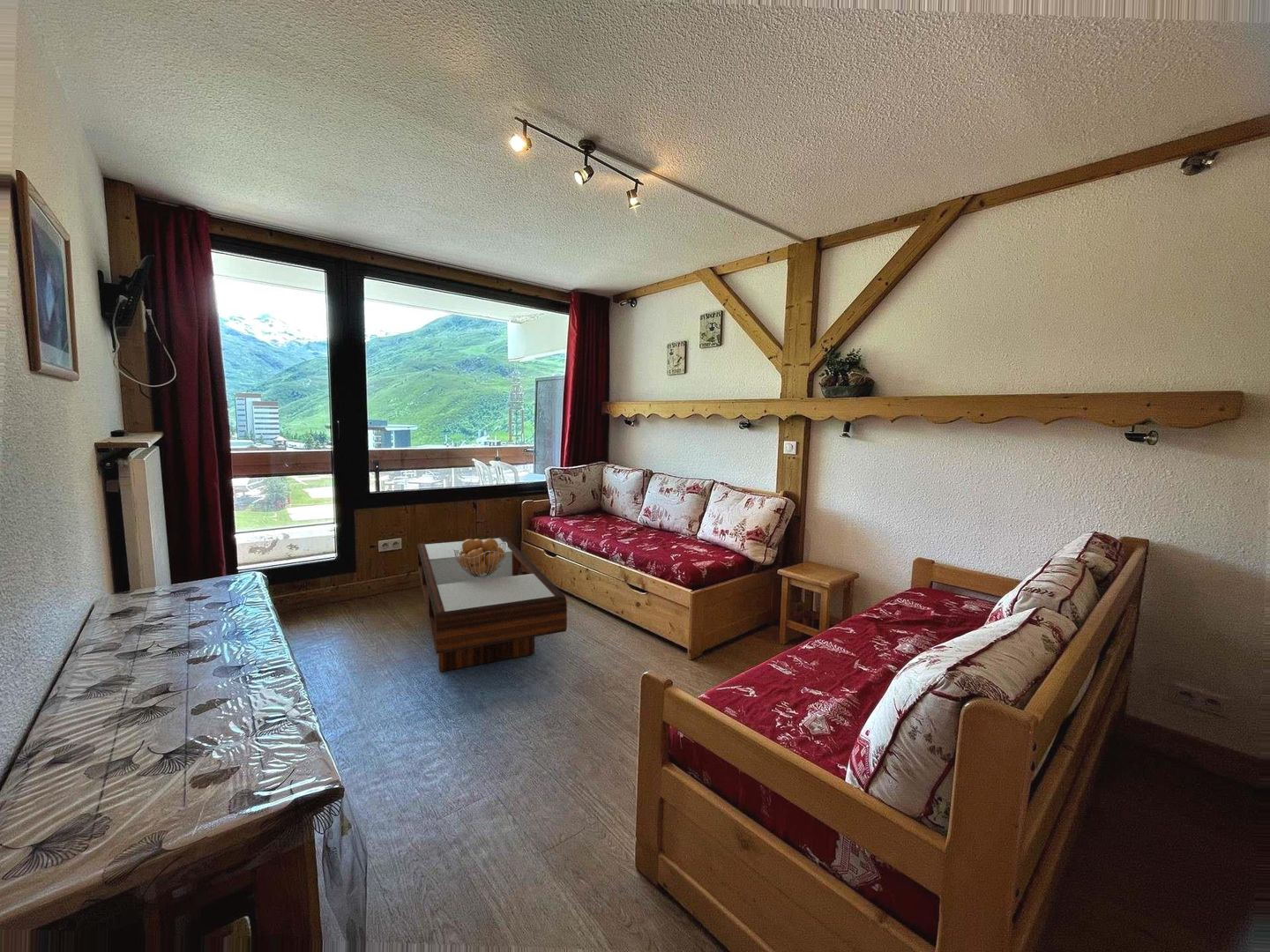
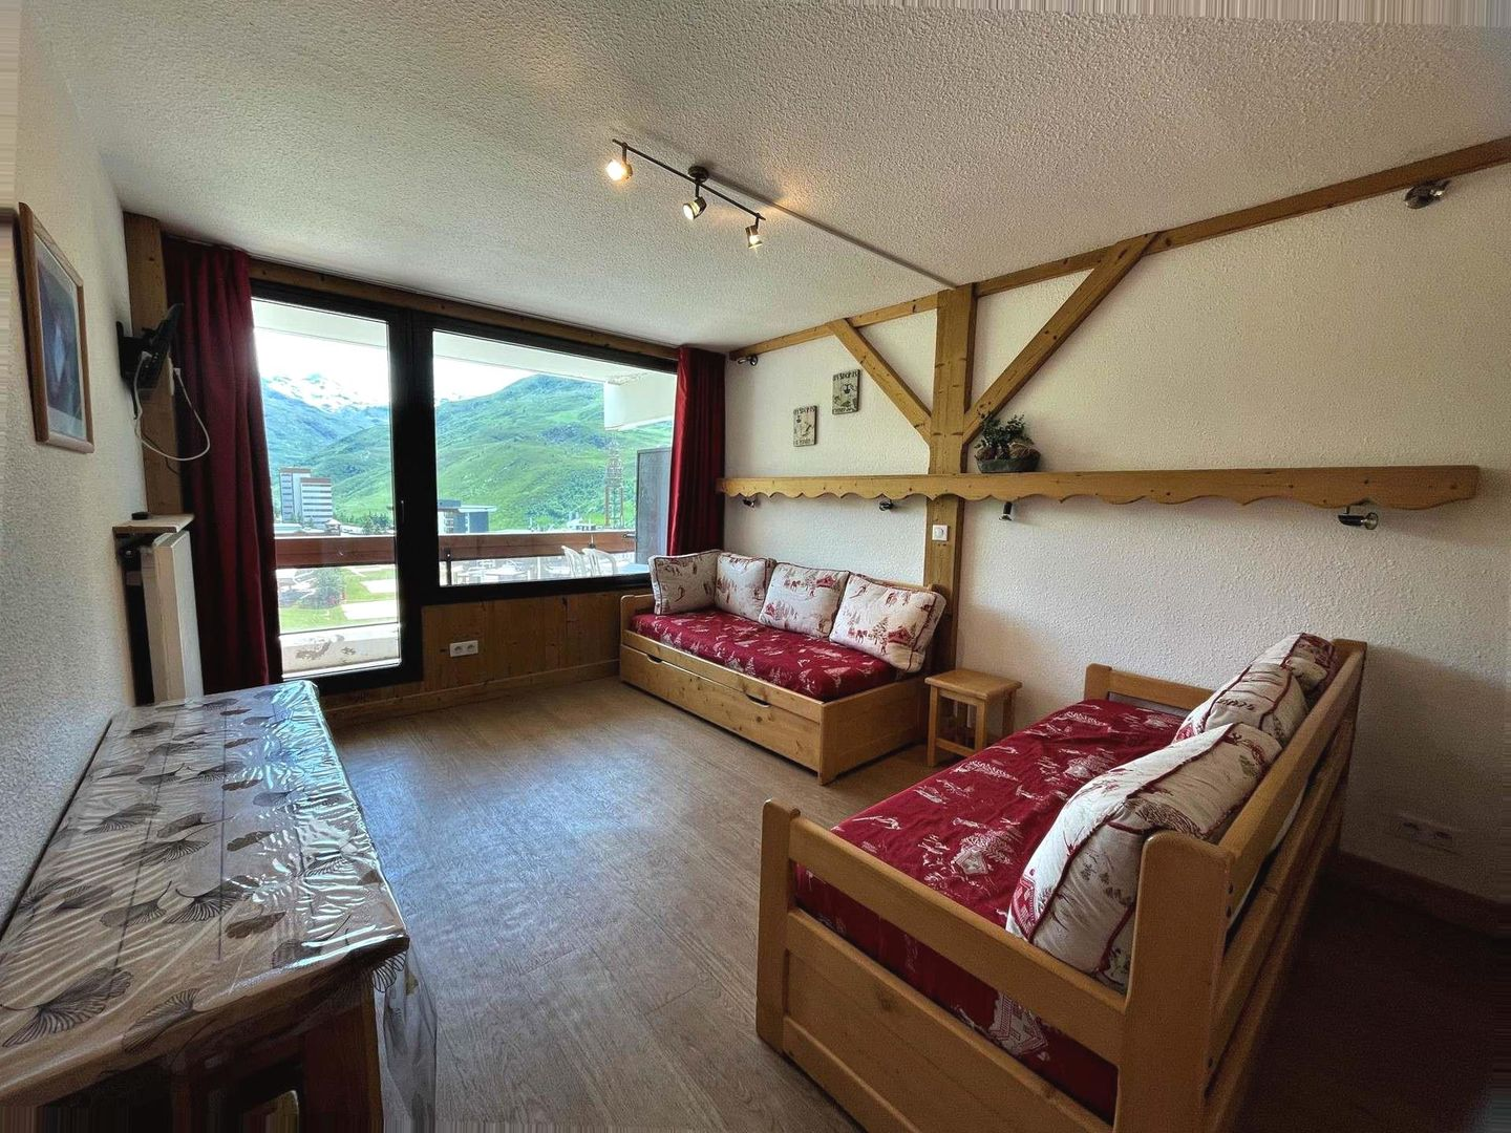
- fruit basket [453,538,507,578]
- coffee table [417,536,568,672]
